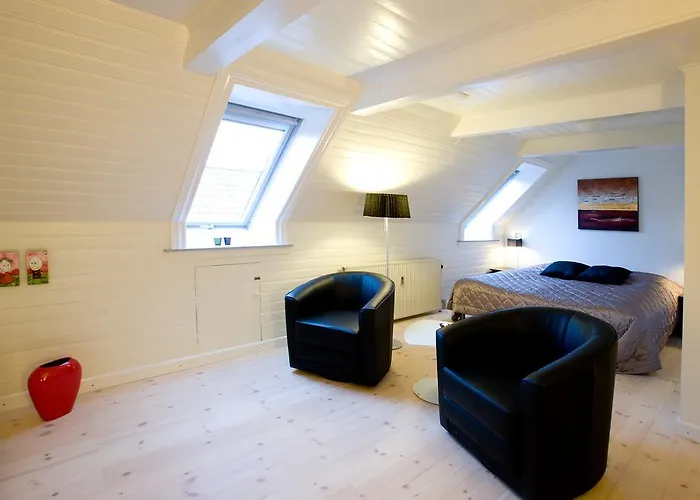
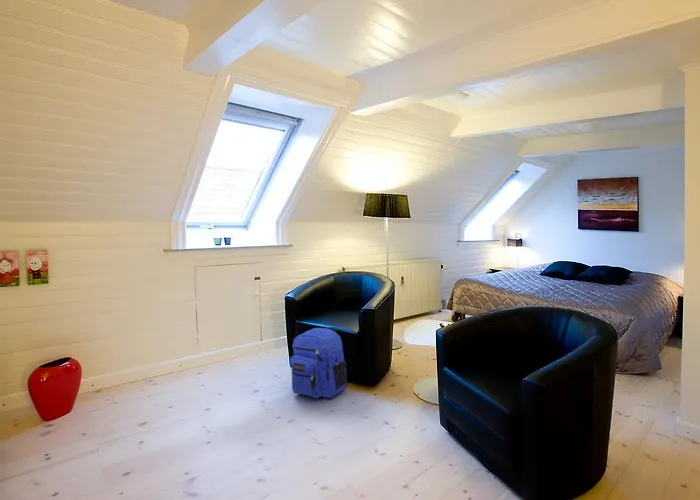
+ backpack [288,327,349,399]
